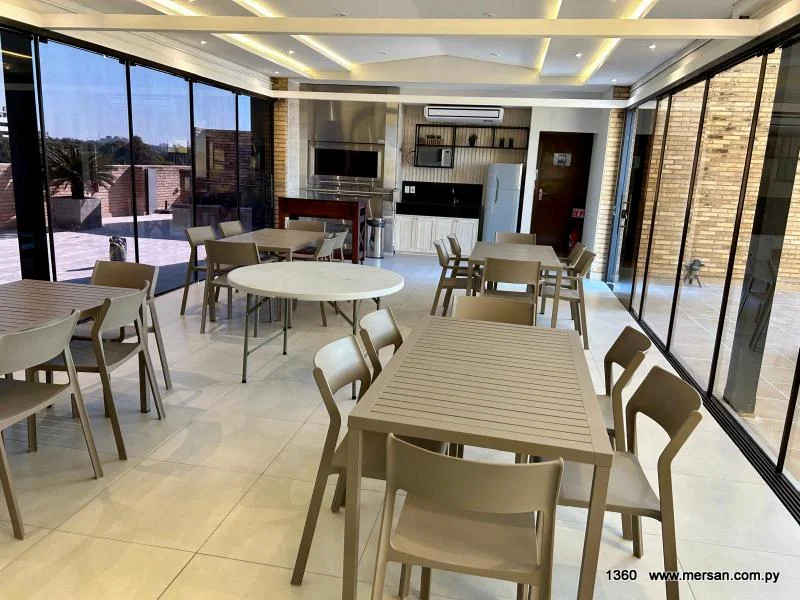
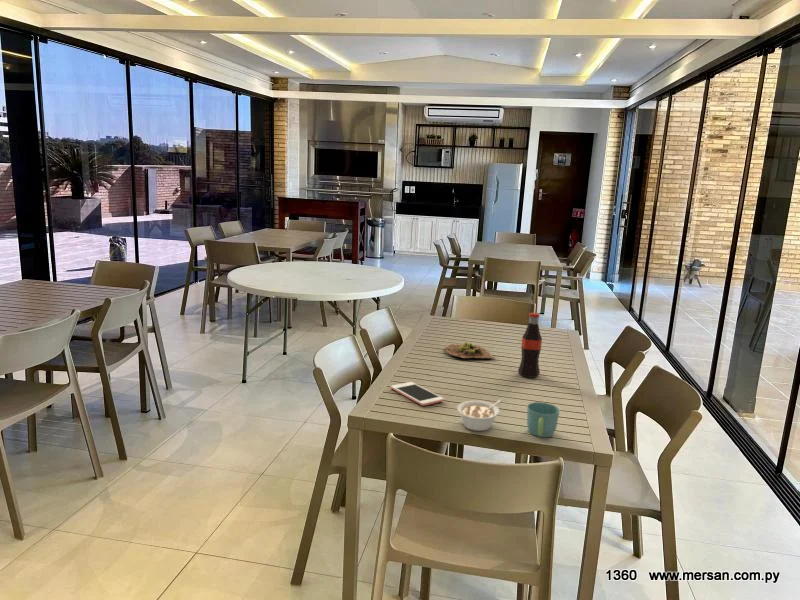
+ cell phone [390,381,444,407]
+ succulent plant [444,341,494,360]
+ bottle [517,312,543,378]
+ legume [456,399,503,432]
+ mug [526,401,561,438]
